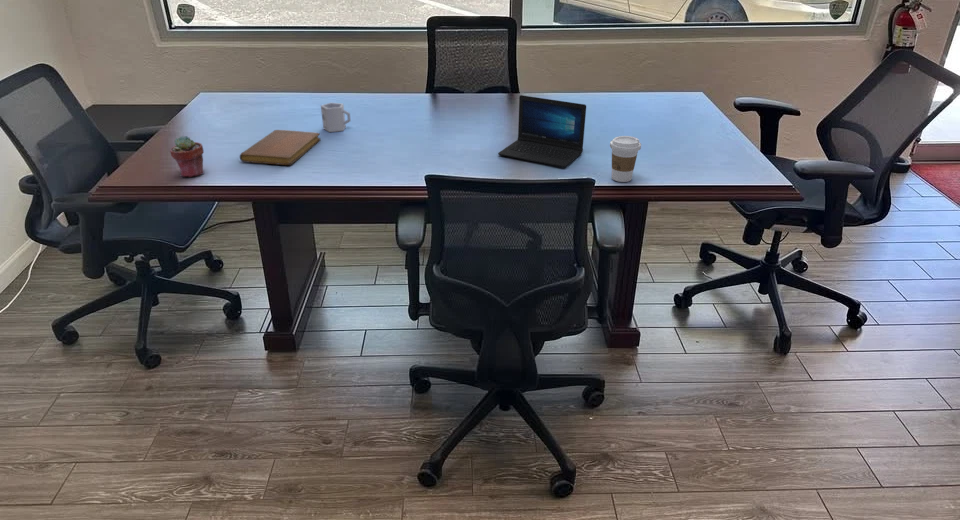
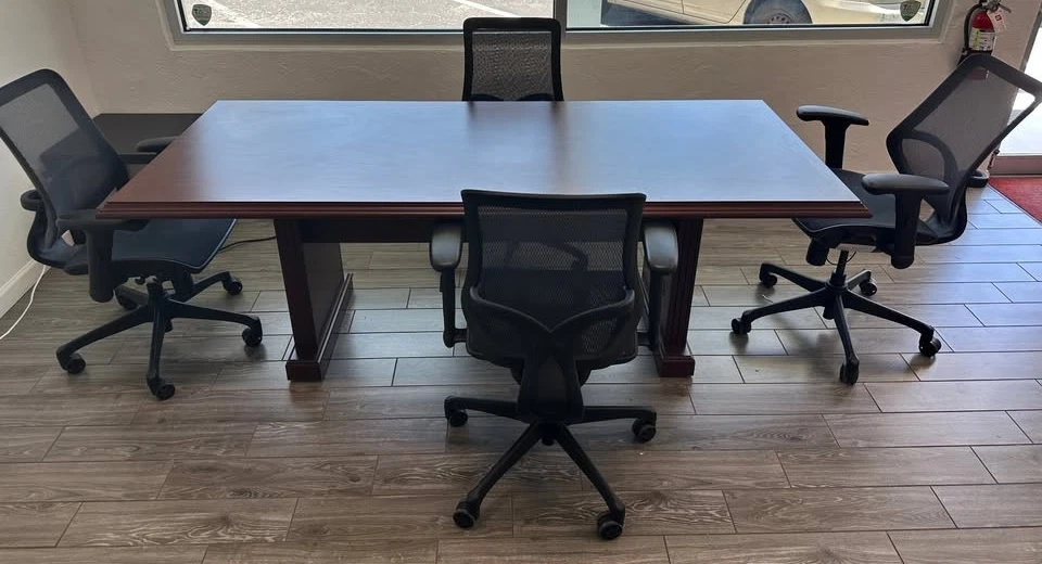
- laptop [497,94,587,168]
- coffee cup [609,135,642,183]
- cup [320,102,352,133]
- potted succulent [169,135,205,178]
- notebook [239,129,322,166]
